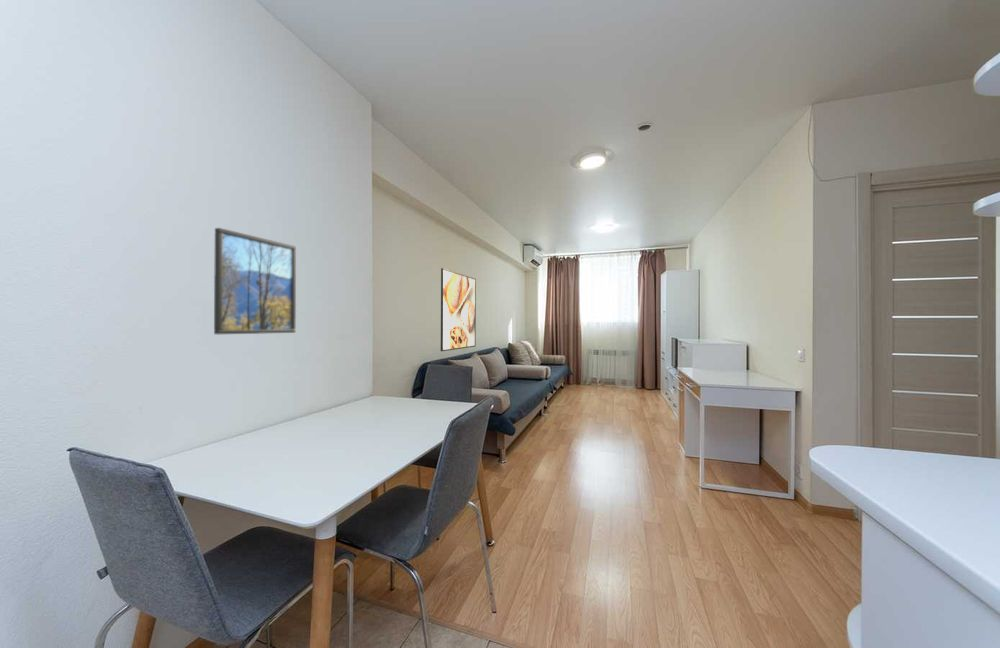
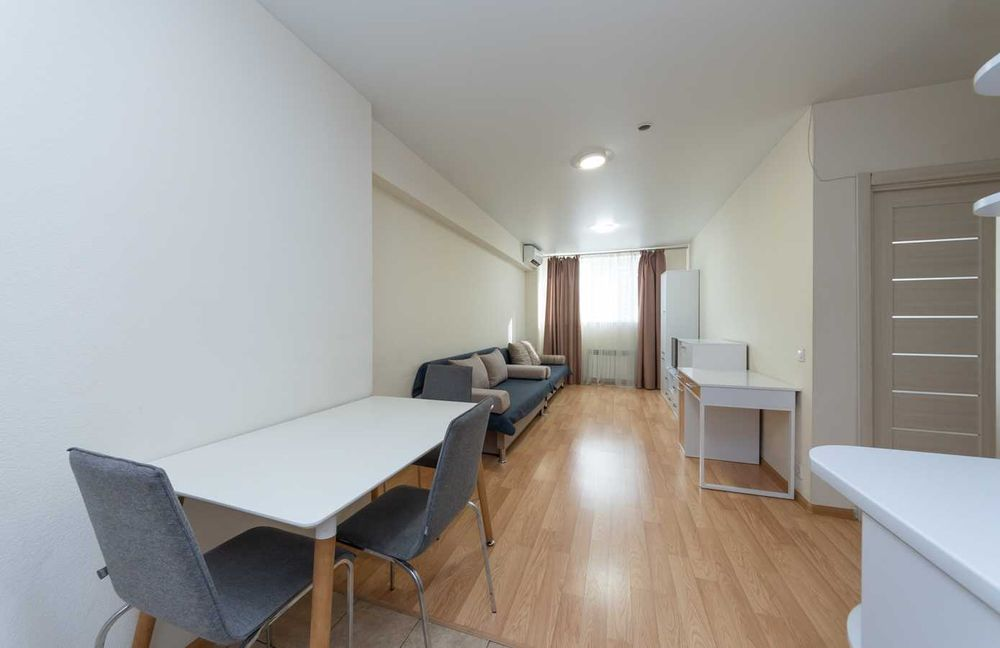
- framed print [440,267,477,352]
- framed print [213,227,297,335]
